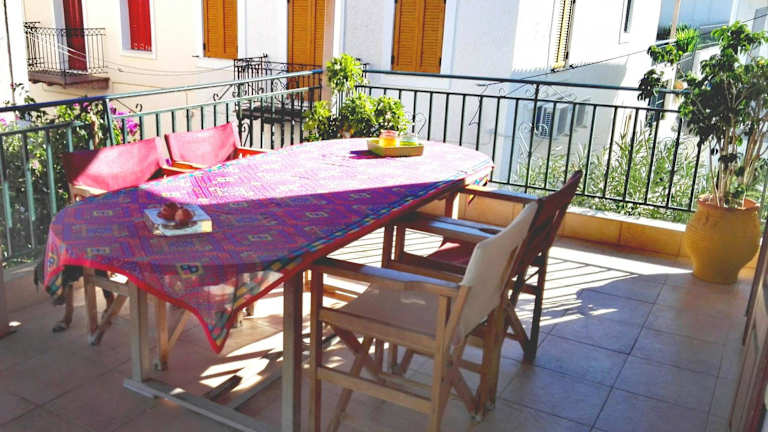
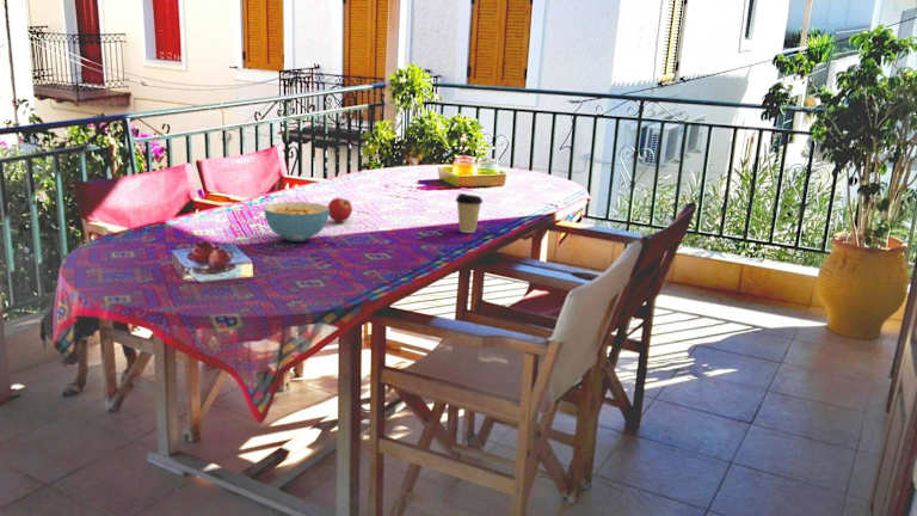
+ coffee cup [455,192,484,234]
+ fruit [327,197,353,223]
+ cereal bowl [263,201,330,242]
